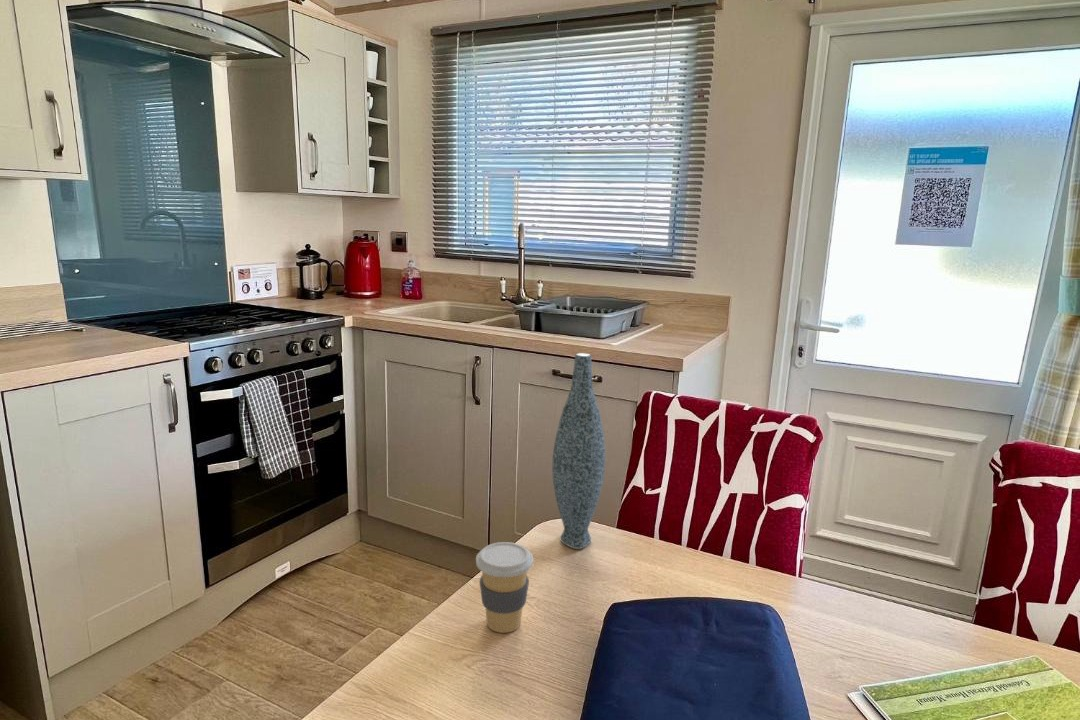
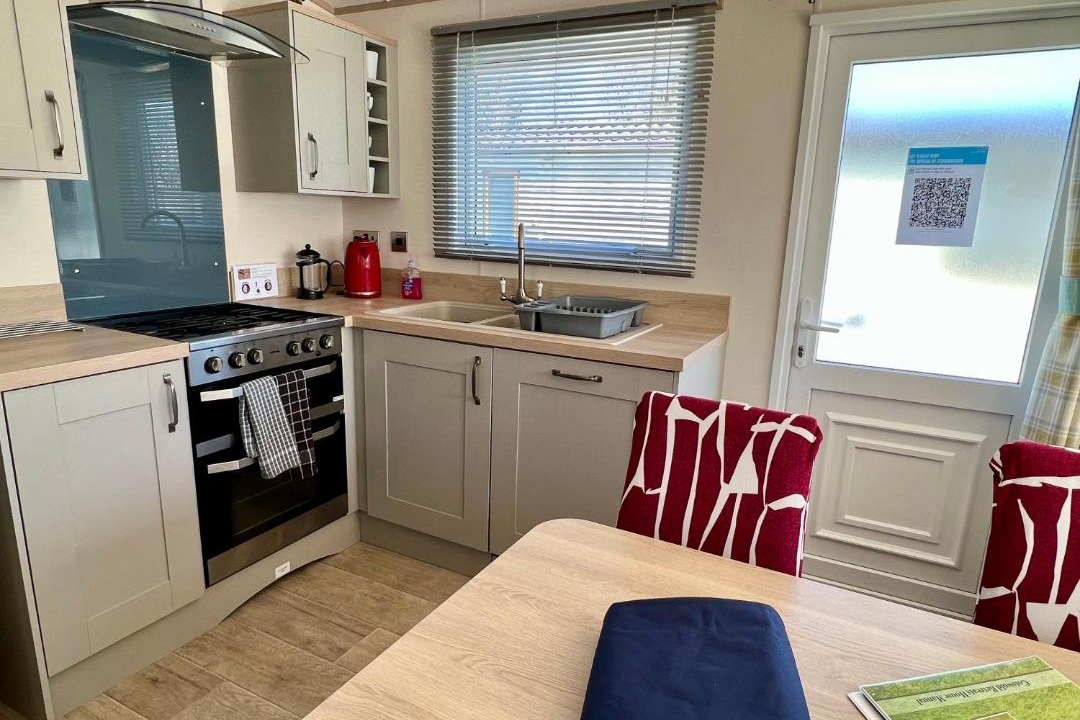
- vase [551,352,606,550]
- coffee cup [475,541,534,634]
